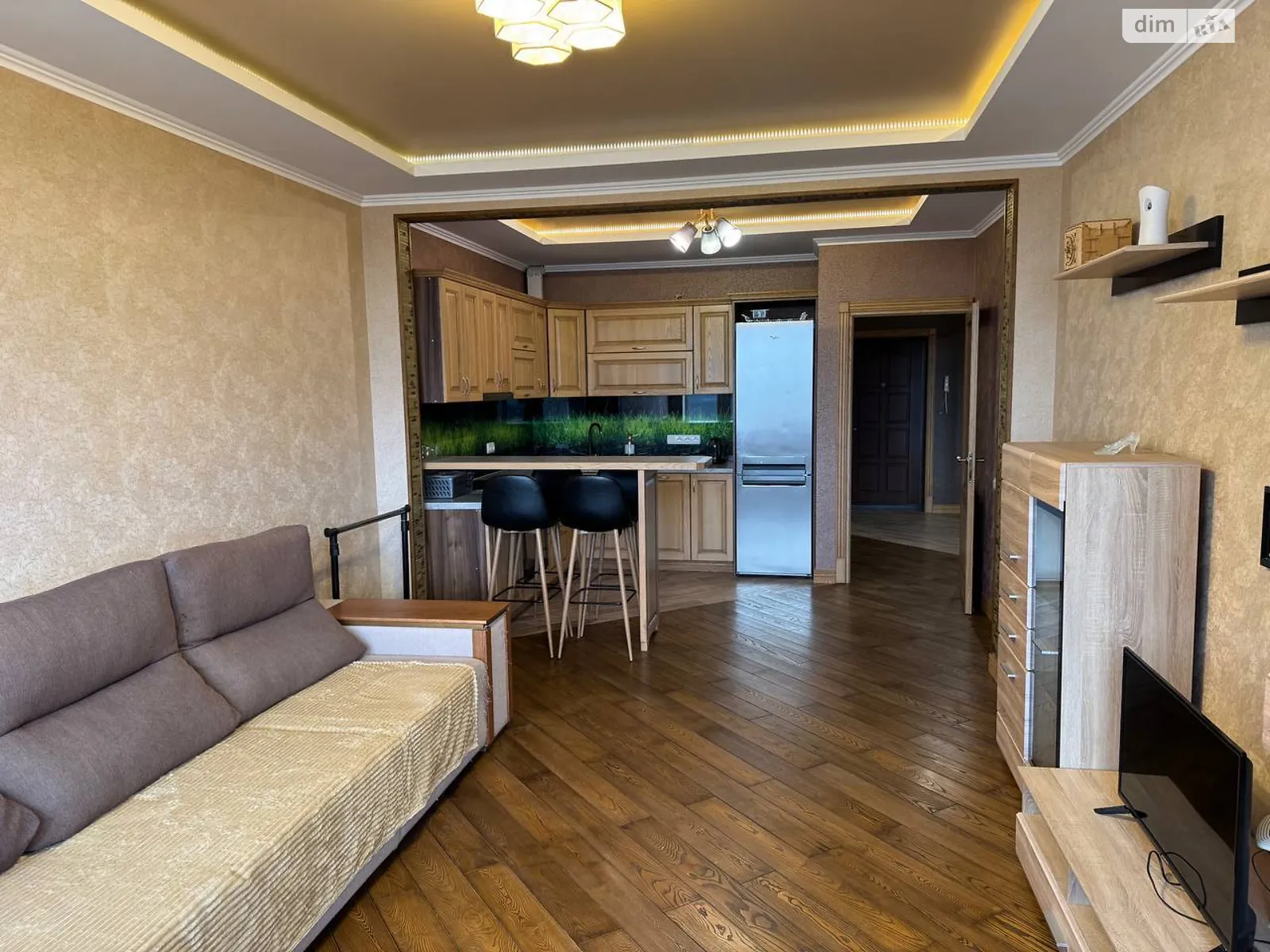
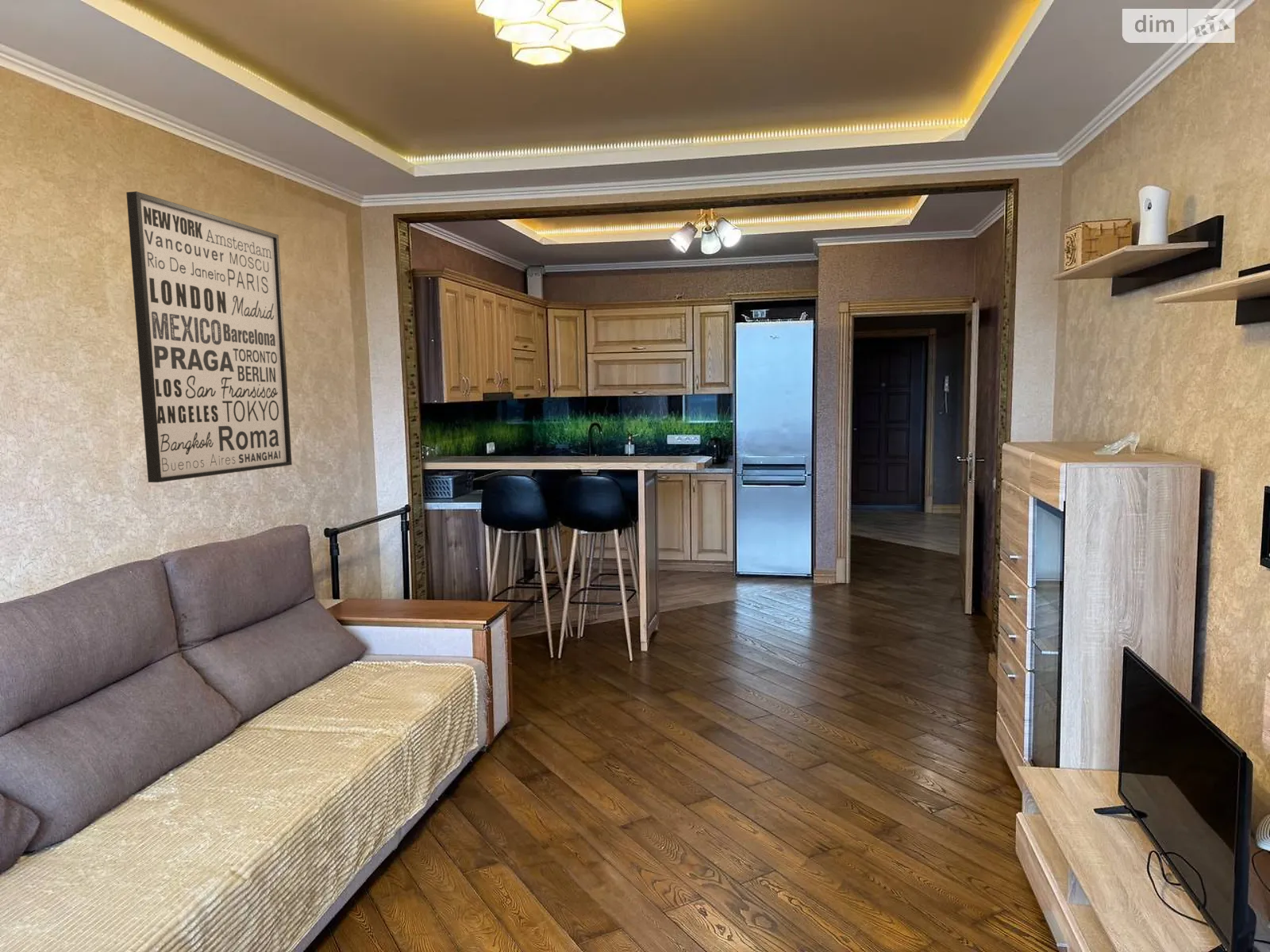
+ wall art [125,190,293,483]
